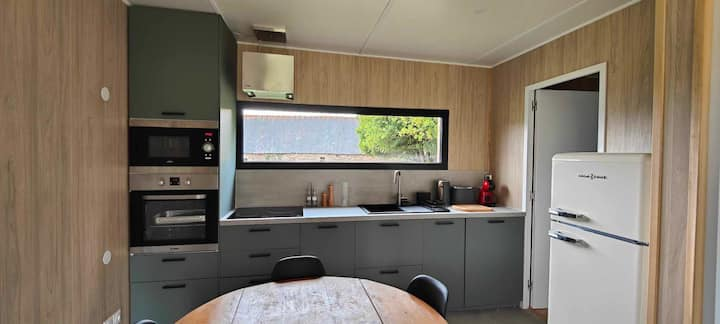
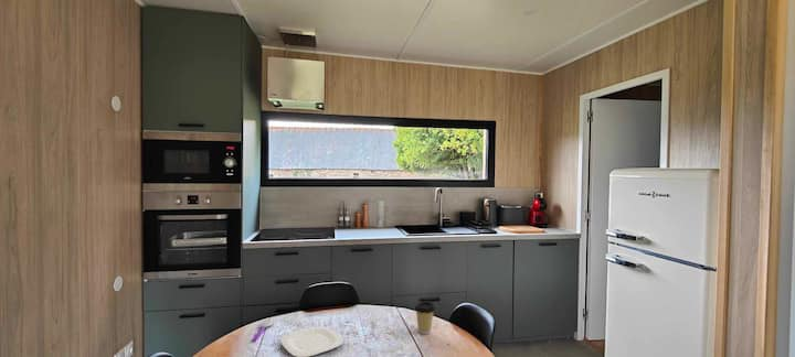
+ plate [279,325,344,357]
+ spoon [251,320,275,343]
+ coffee cup [414,301,436,335]
